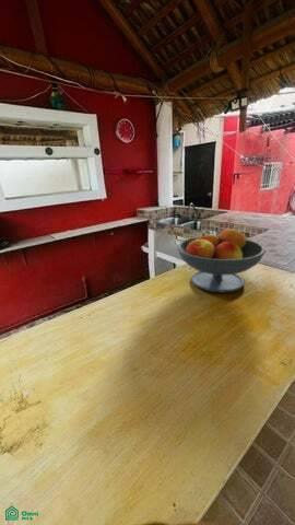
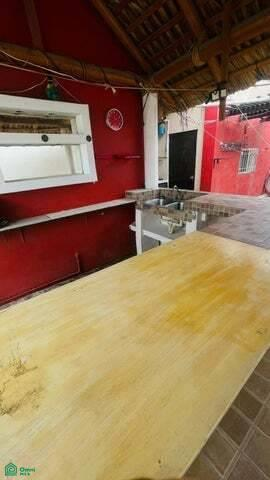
- fruit bowl [176,226,267,294]
